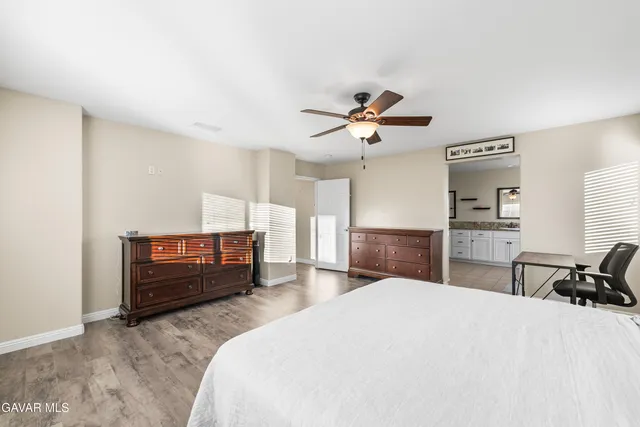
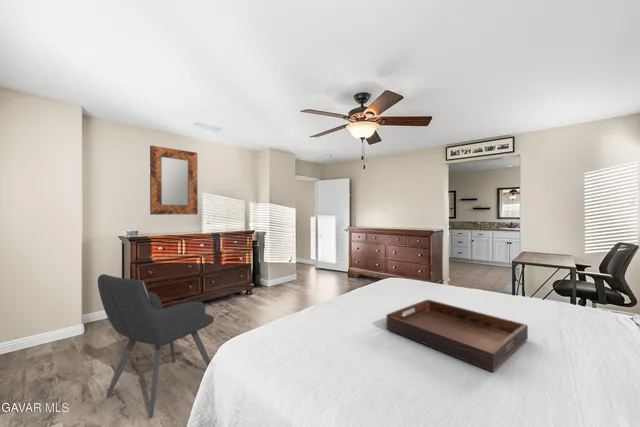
+ armchair [97,273,215,419]
+ serving tray [385,299,529,373]
+ home mirror [149,145,199,216]
